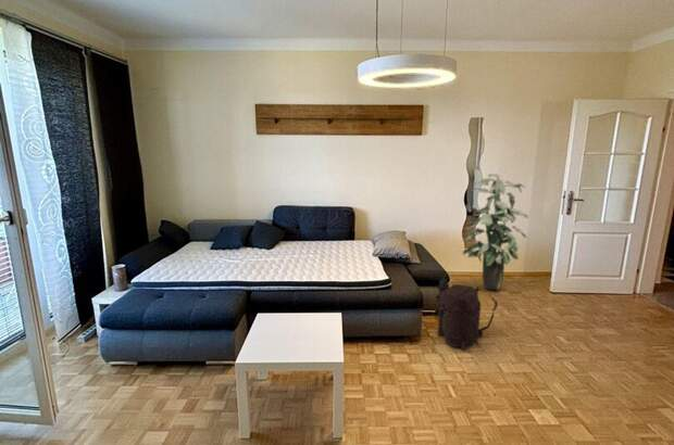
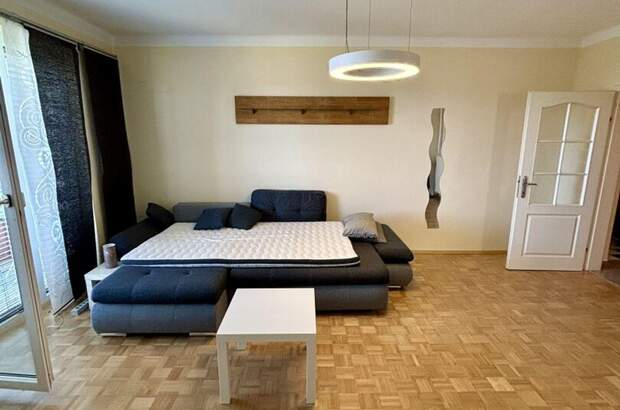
- backpack [435,278,499,352]
- indoor plant [462,173,529,291]
